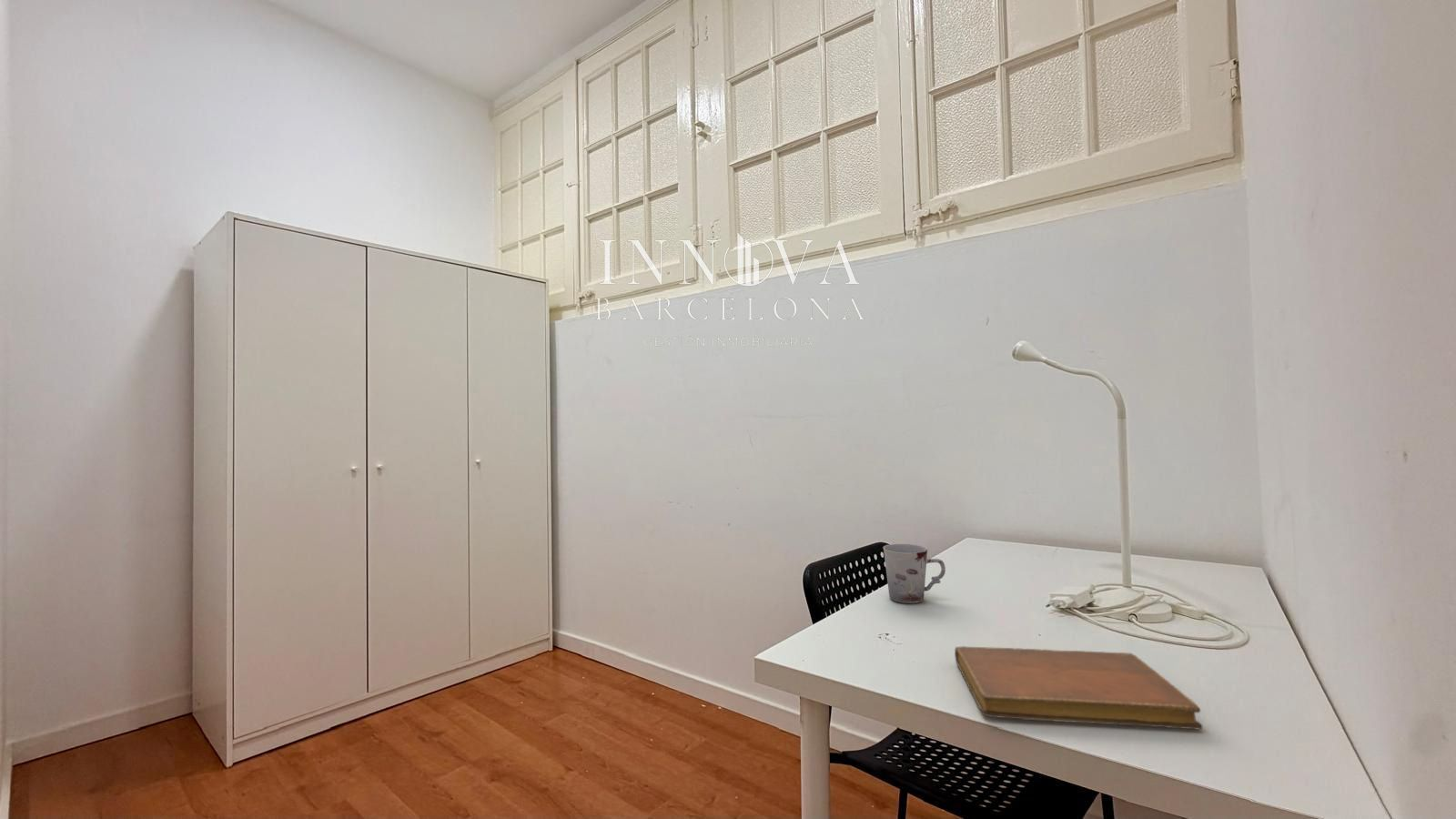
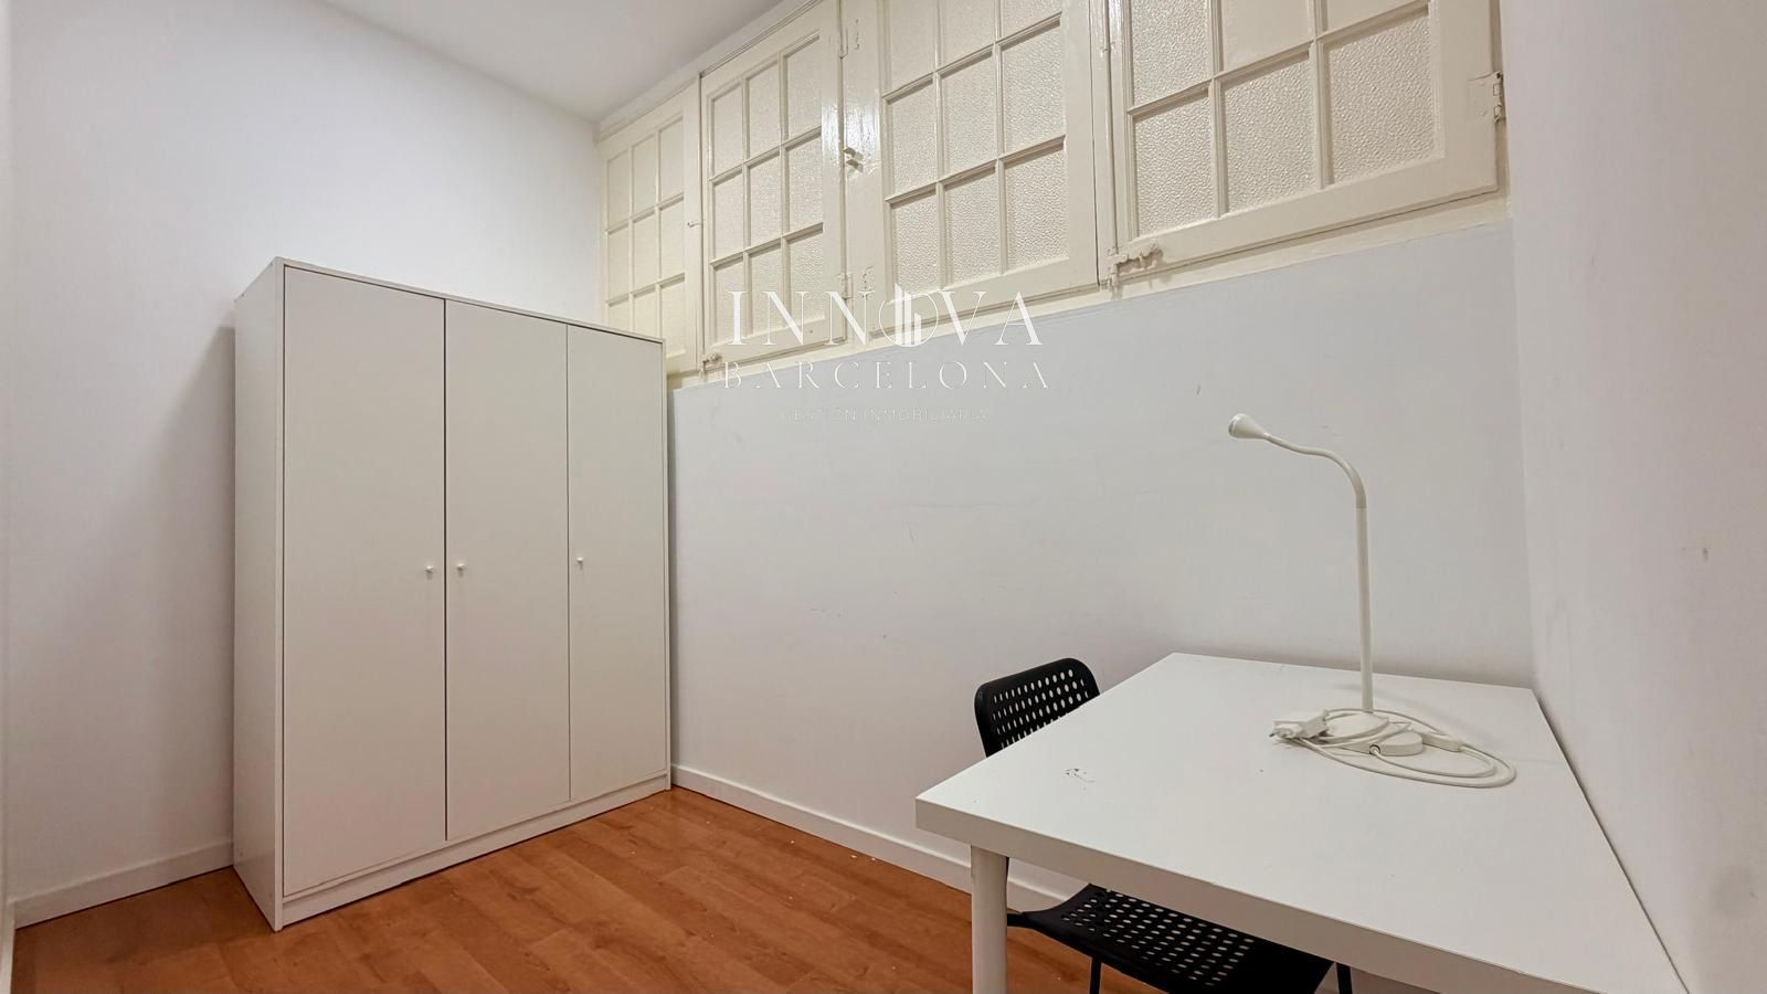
- cup [883,543,946,604]
- notebook [954,645,1203,730]
